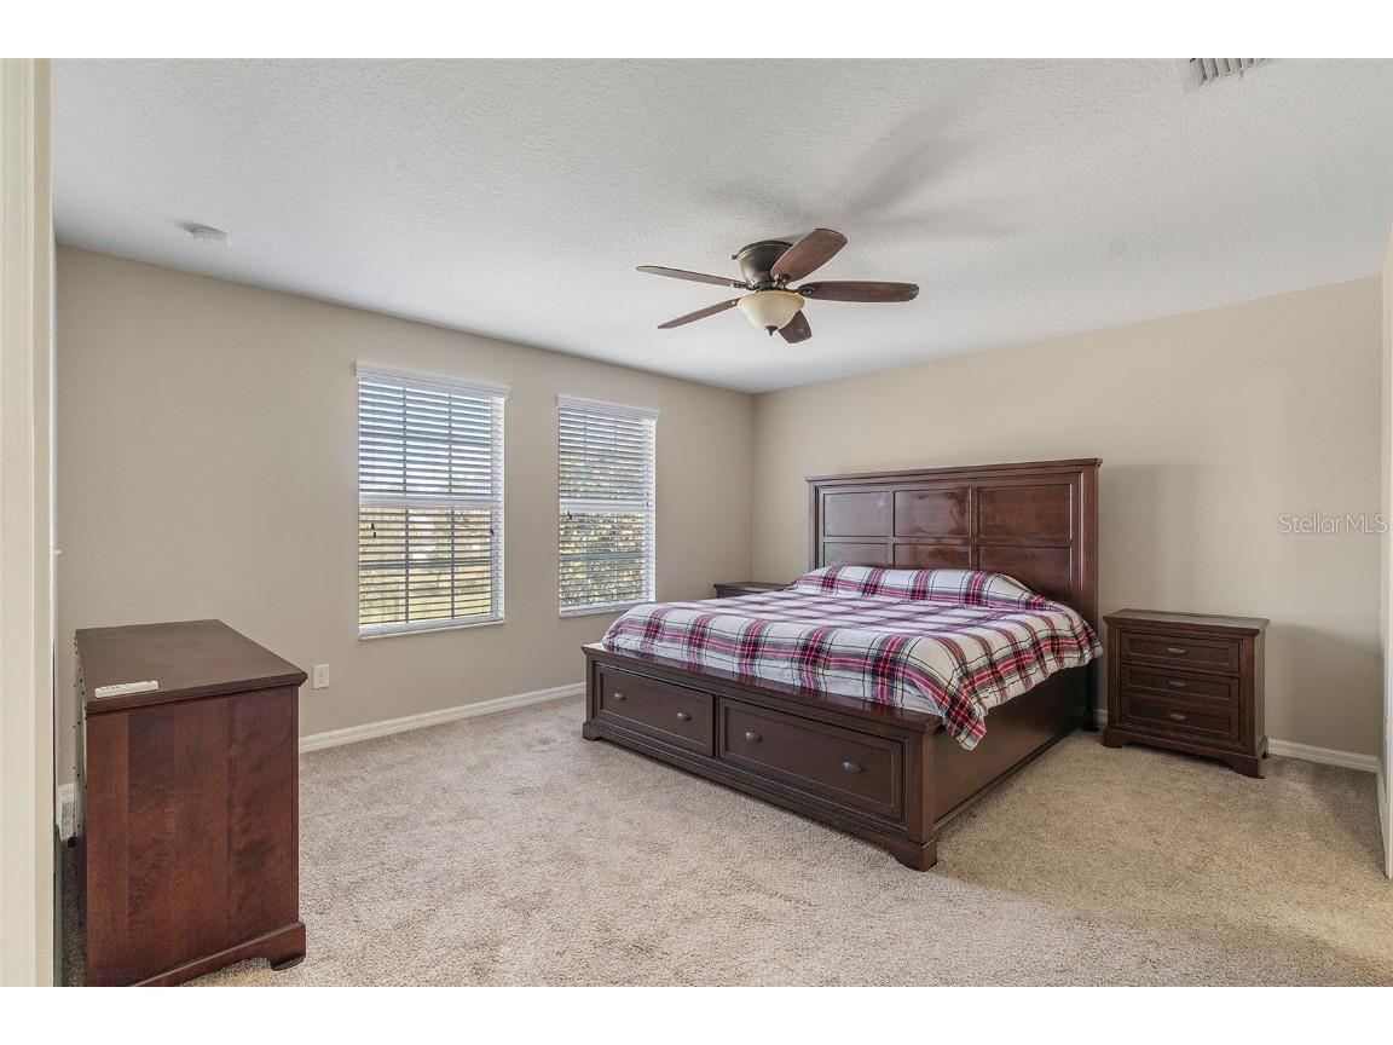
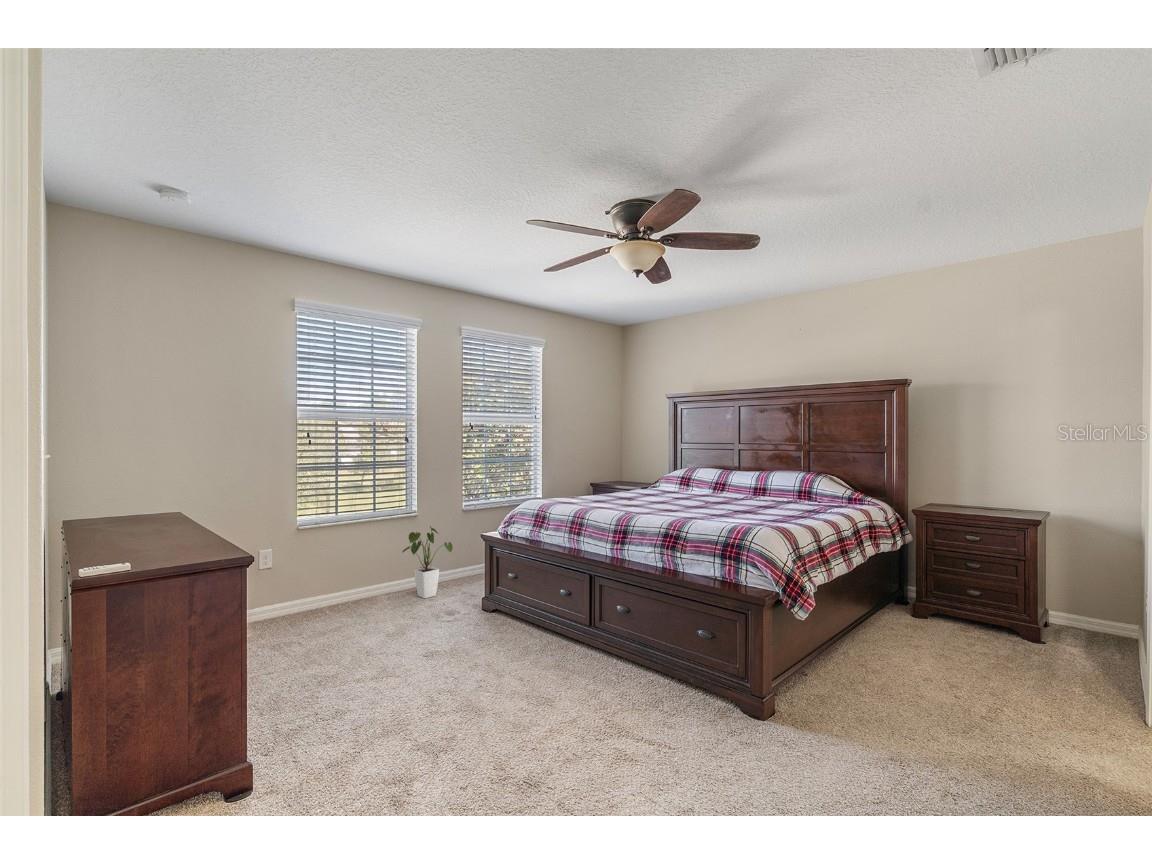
+ house plant [401,525,454,599]
